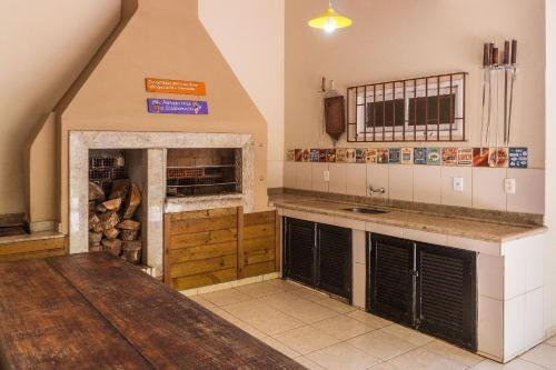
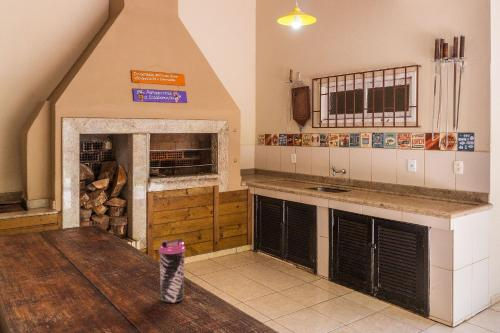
+ water bottle [158,238,186,304]
